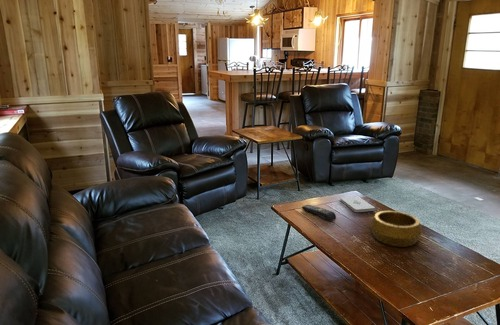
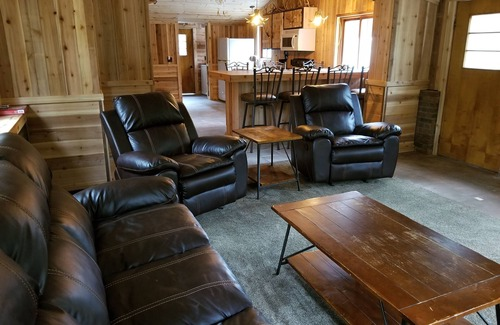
- remote control [301,204,337,222]
- notepad [339,195,376,213]
- decorative bowl [369,210,424,248]
